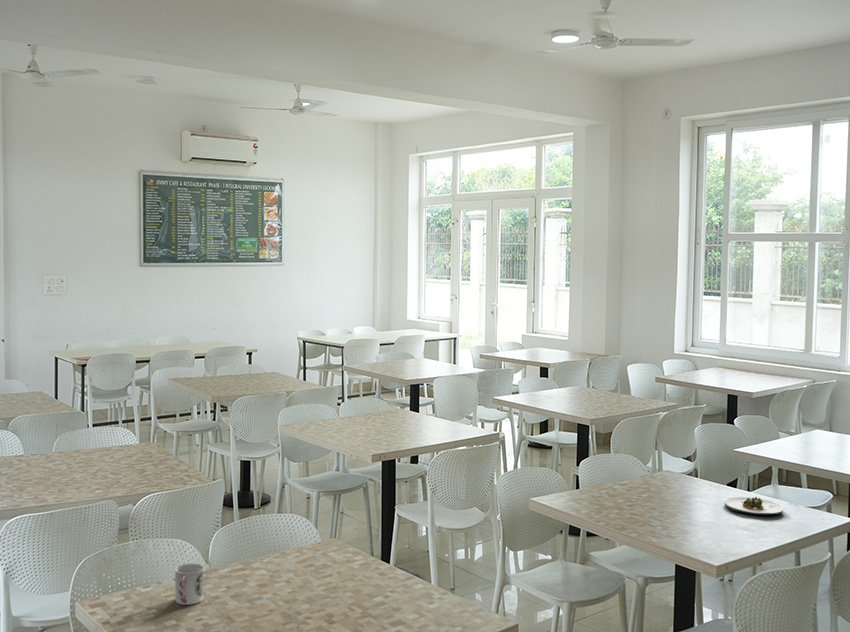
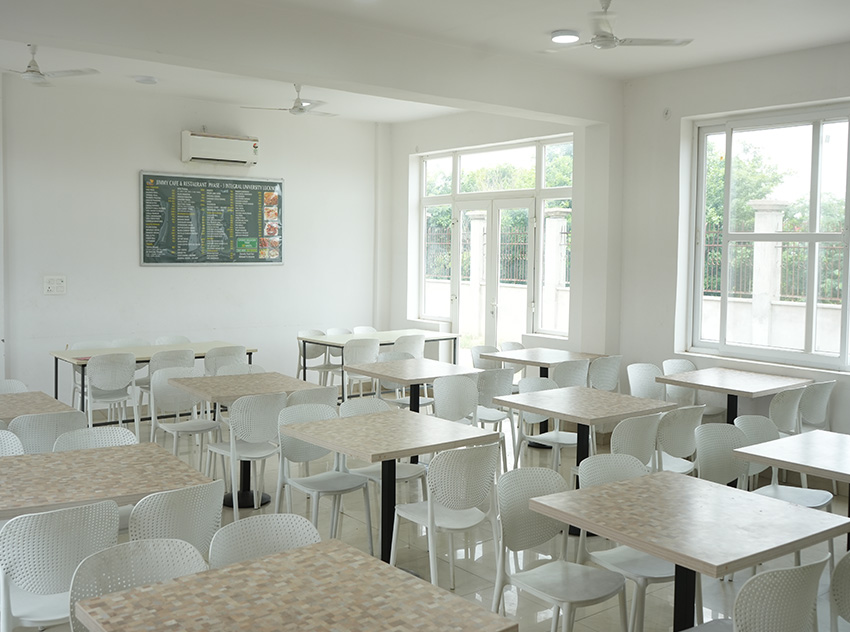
- cup [174,563,204,606]
- salad plate [723,496,785,515]
